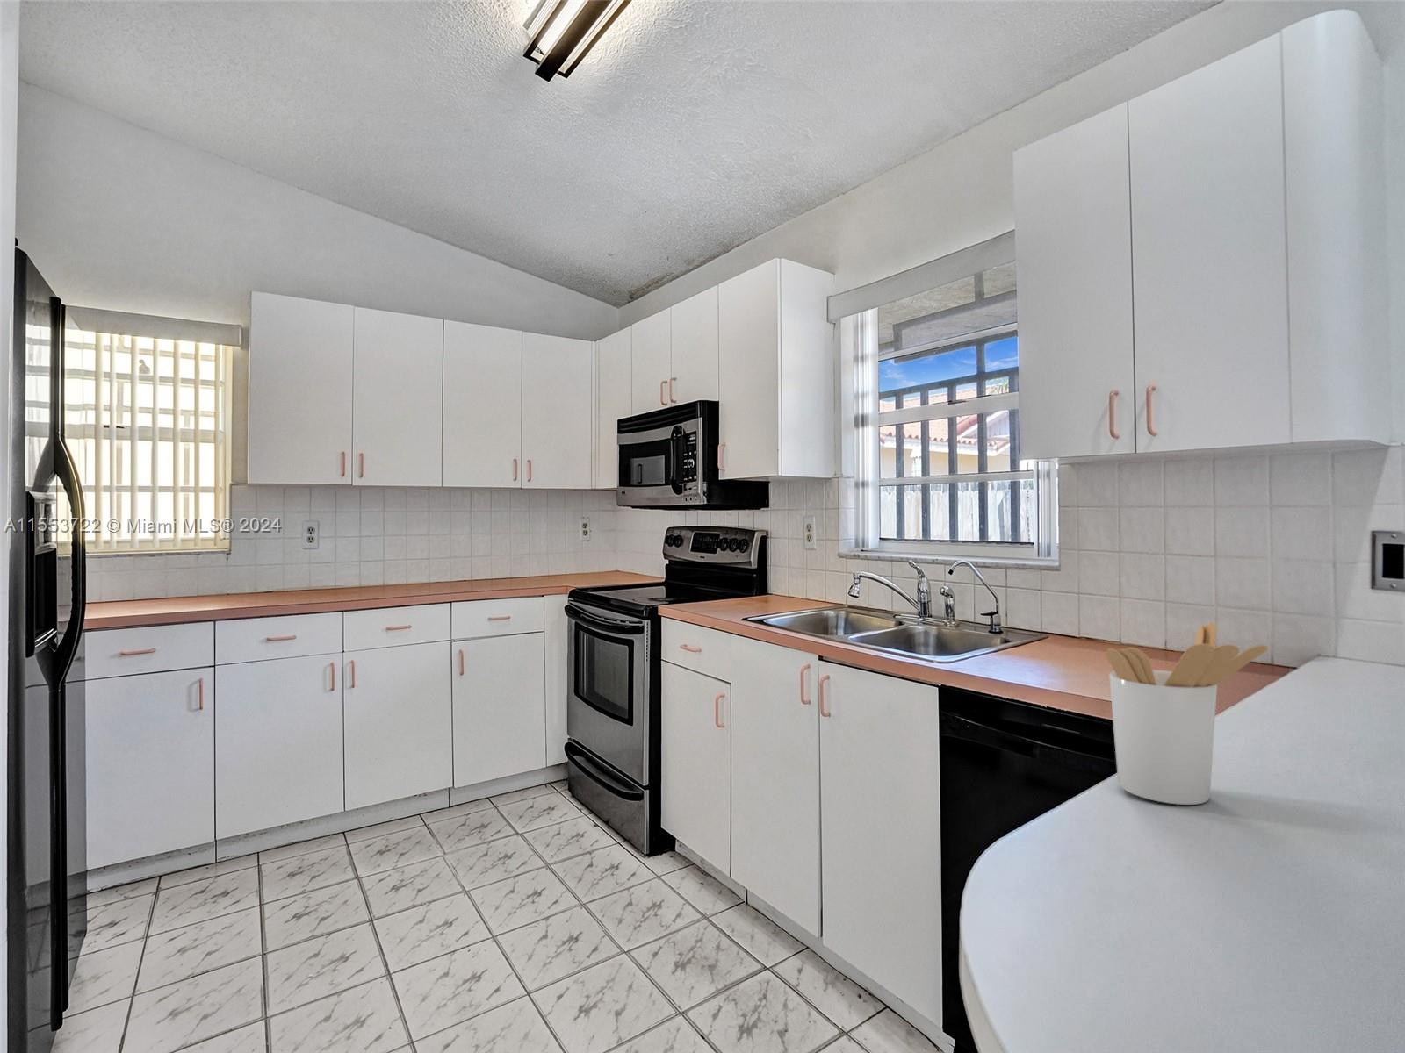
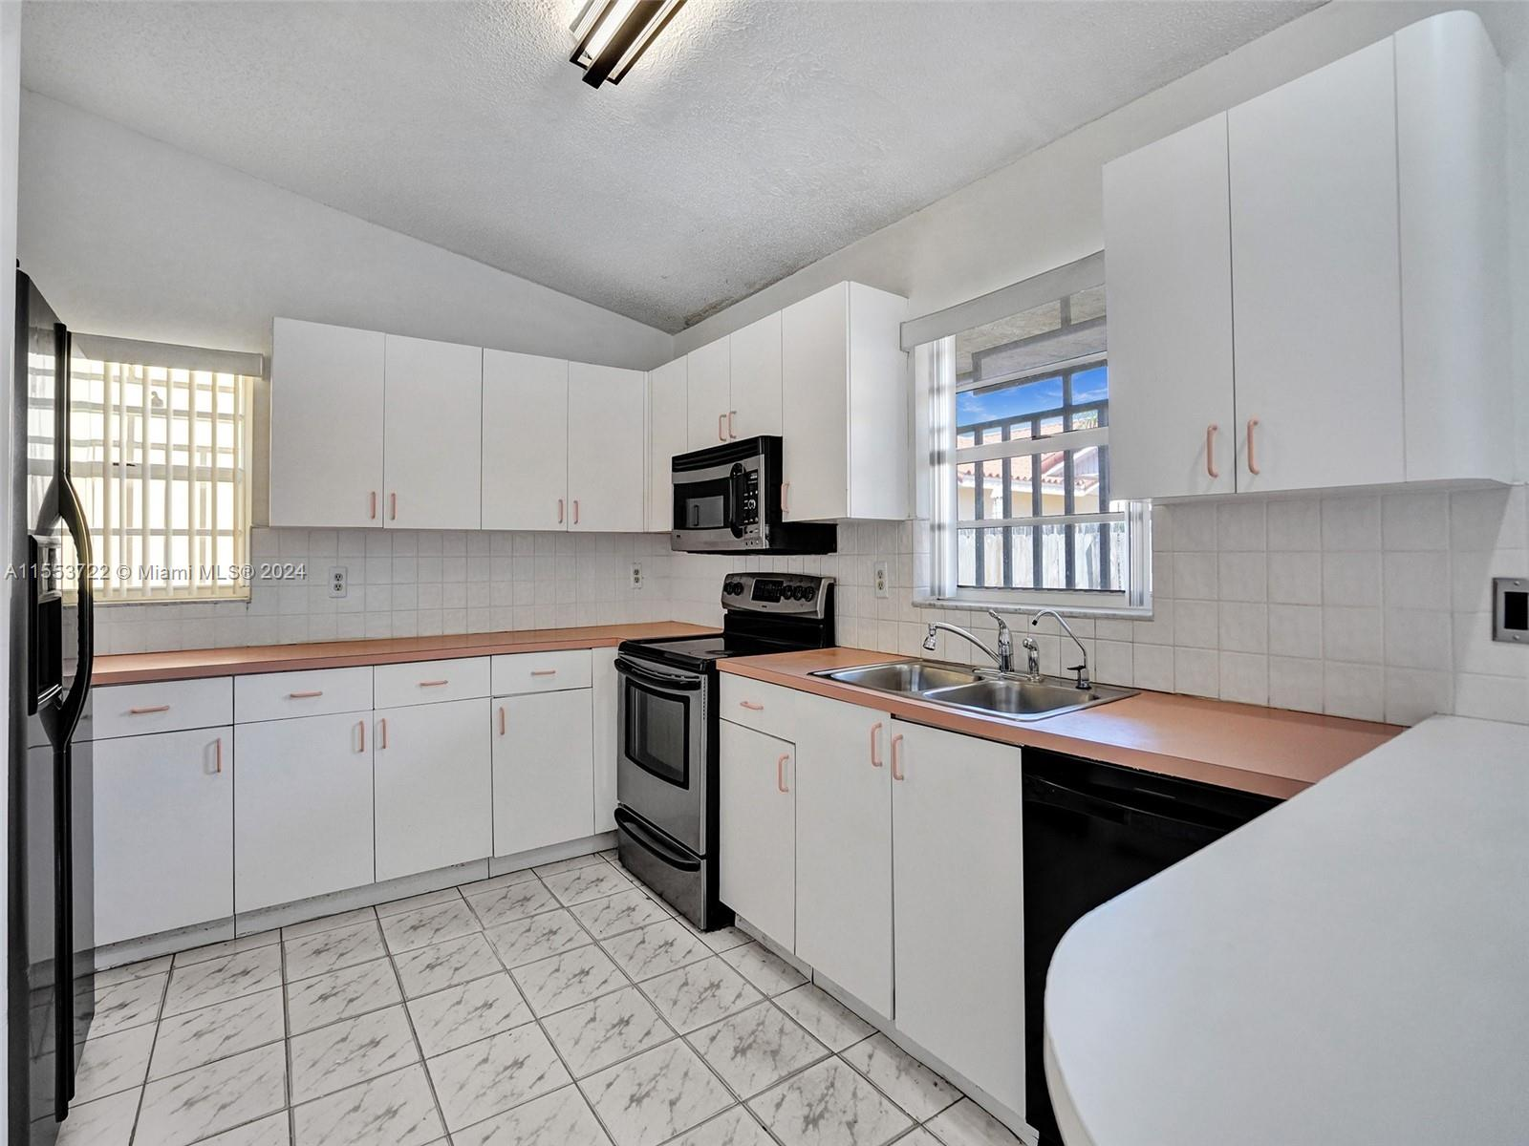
- utensil holder [1105,622,1268,805]
